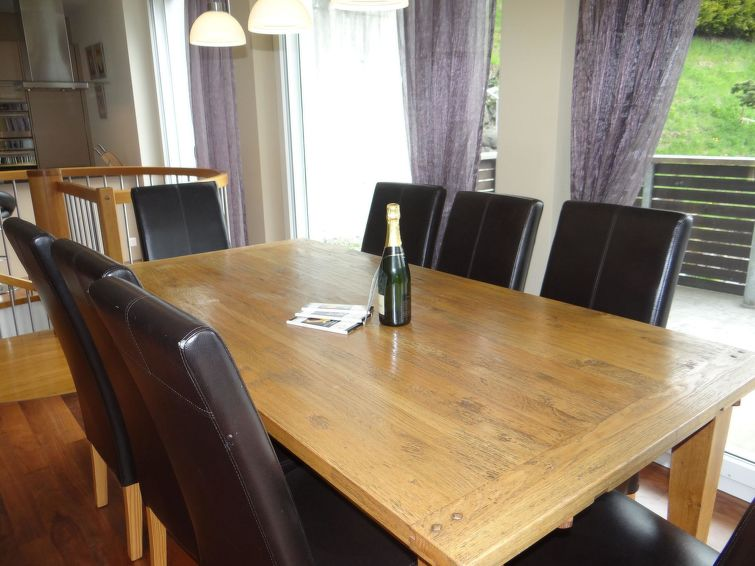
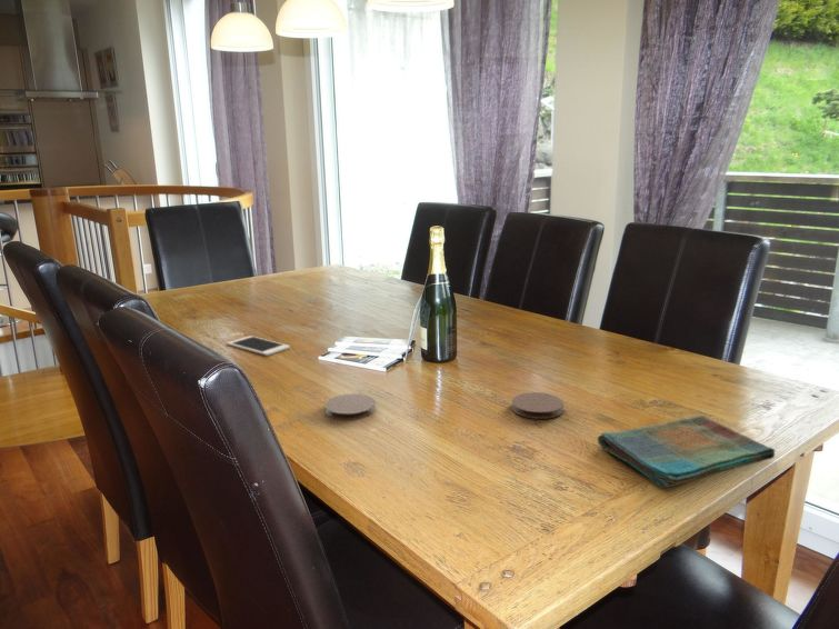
+ coaster [511,391,565,420]
+ cell phone [227,335,291,357]
+ dish towel [597,415,776,489]
+ coaster [323,392,377,421]
